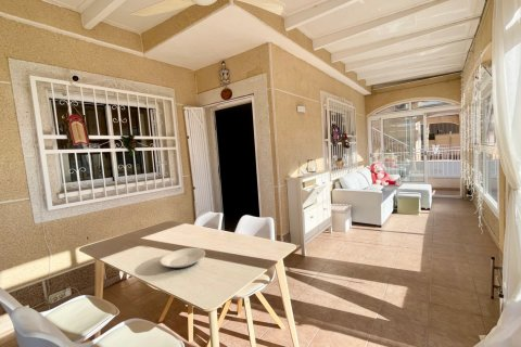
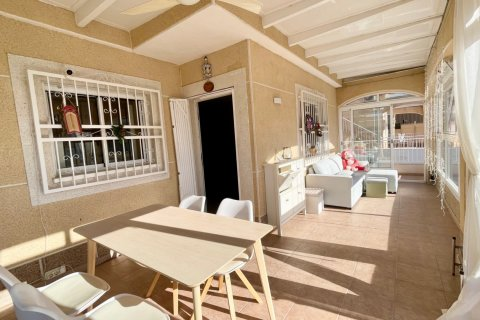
- plate [158,247,206,270]
